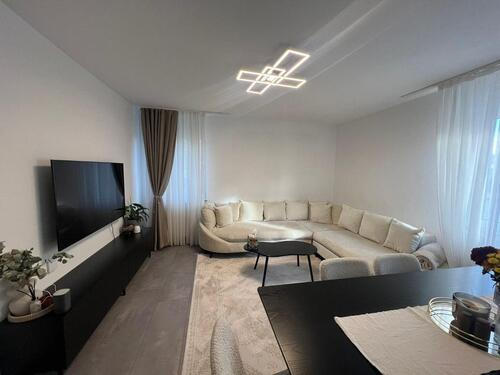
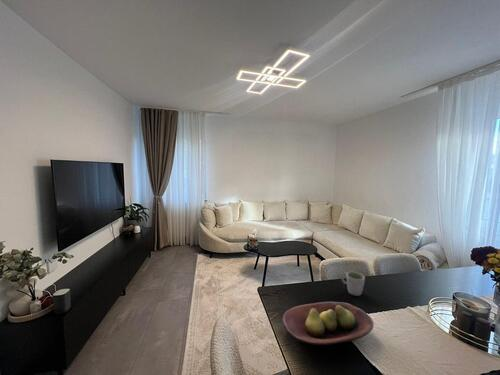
+ mug [340,271,366,297]
+ fruit bowl [282,301,375,346]
